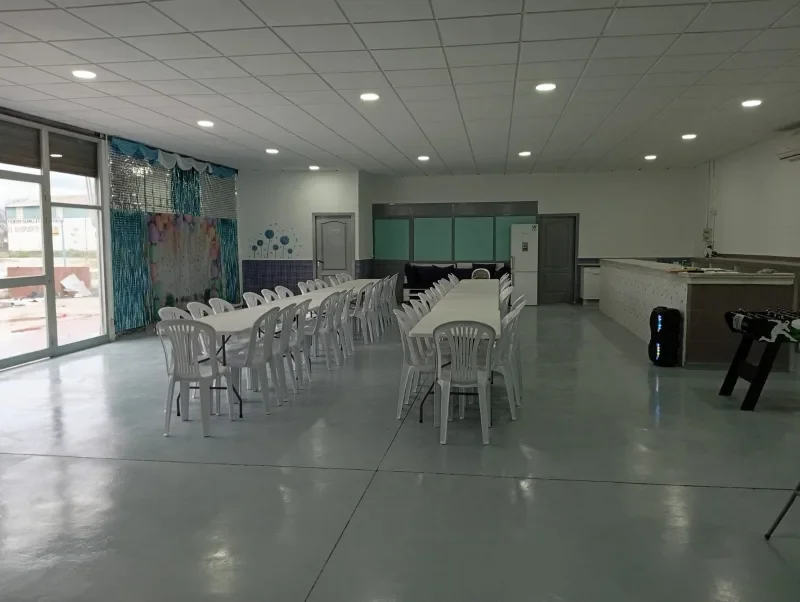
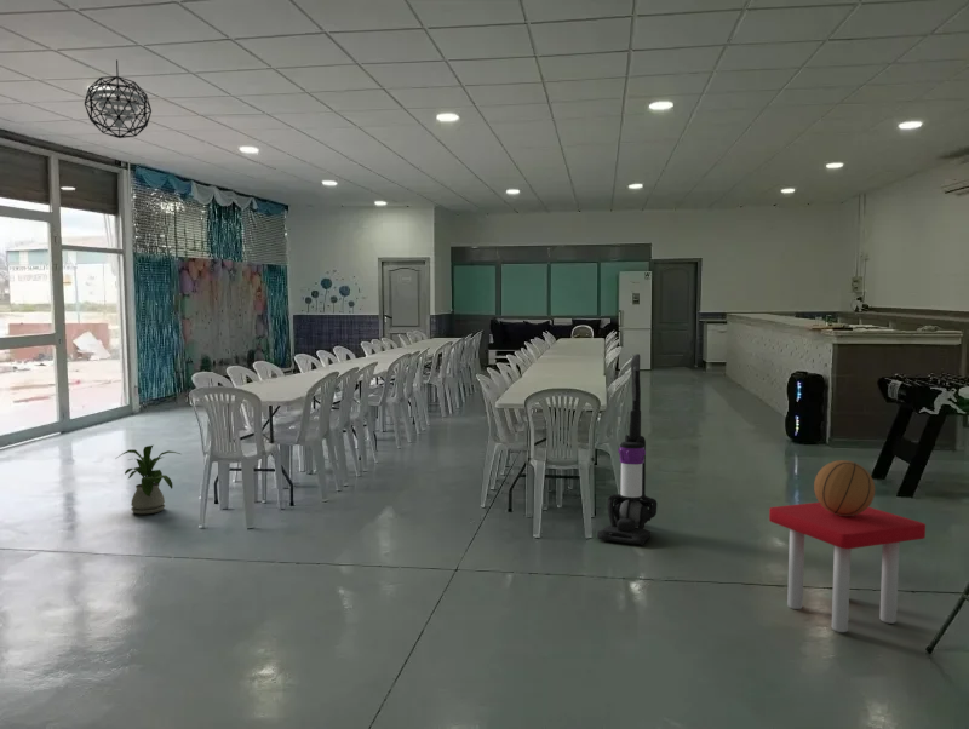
+ basketball [813,459,876,516]
+ house plant [116,443,182,515]
+ pendant light [84,58,153,139]
+ vacuum cleaner [596,352,658,546]
+ stool [768,501,927,633]
